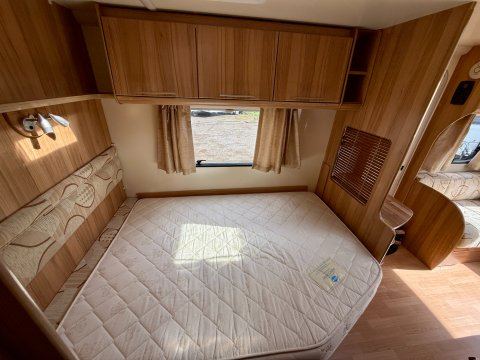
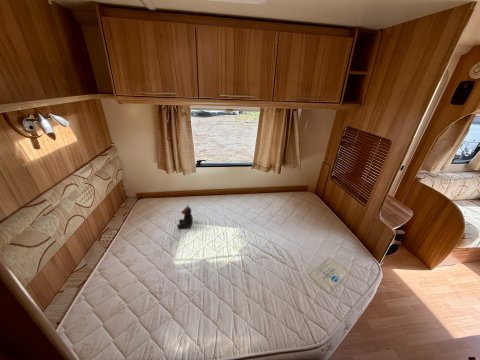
+ teddy bear [176,203,194,229]
